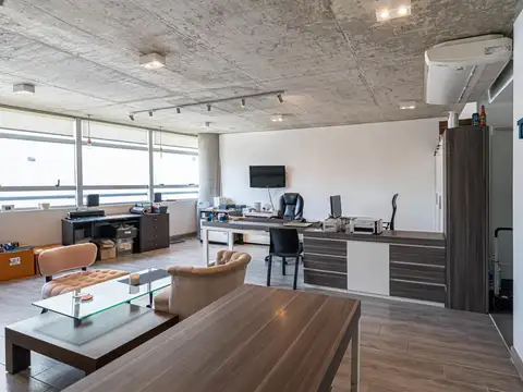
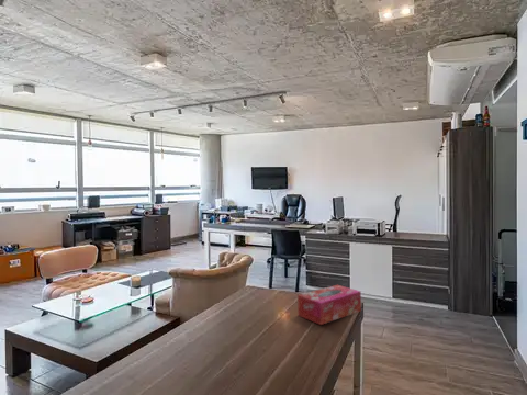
+ tissue box [296,284,362,326]
